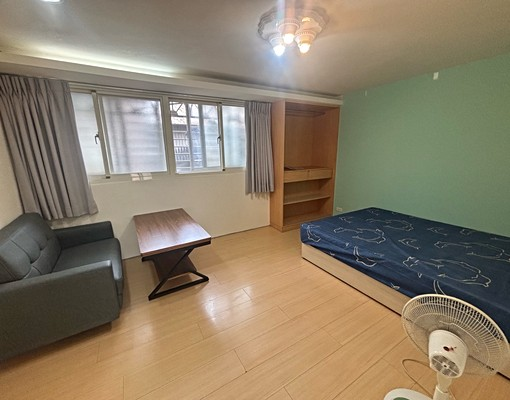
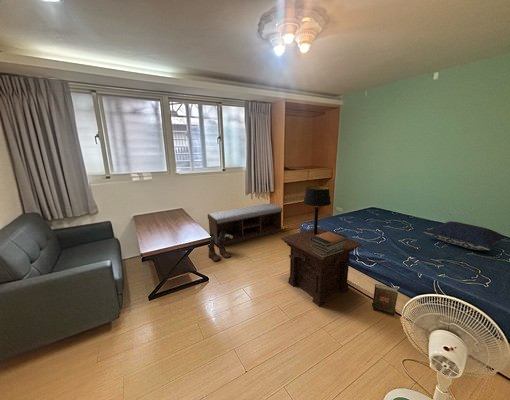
+ table lamp [303,185,332,234]
+ side table [280,227,363,307]
+ pillow [423,220,510,251]
+ bench [207,203,283,247]
+ book stack [310,230,349,258]
+ boots [207,231,233,263]
+ book [371,283,399,316]
